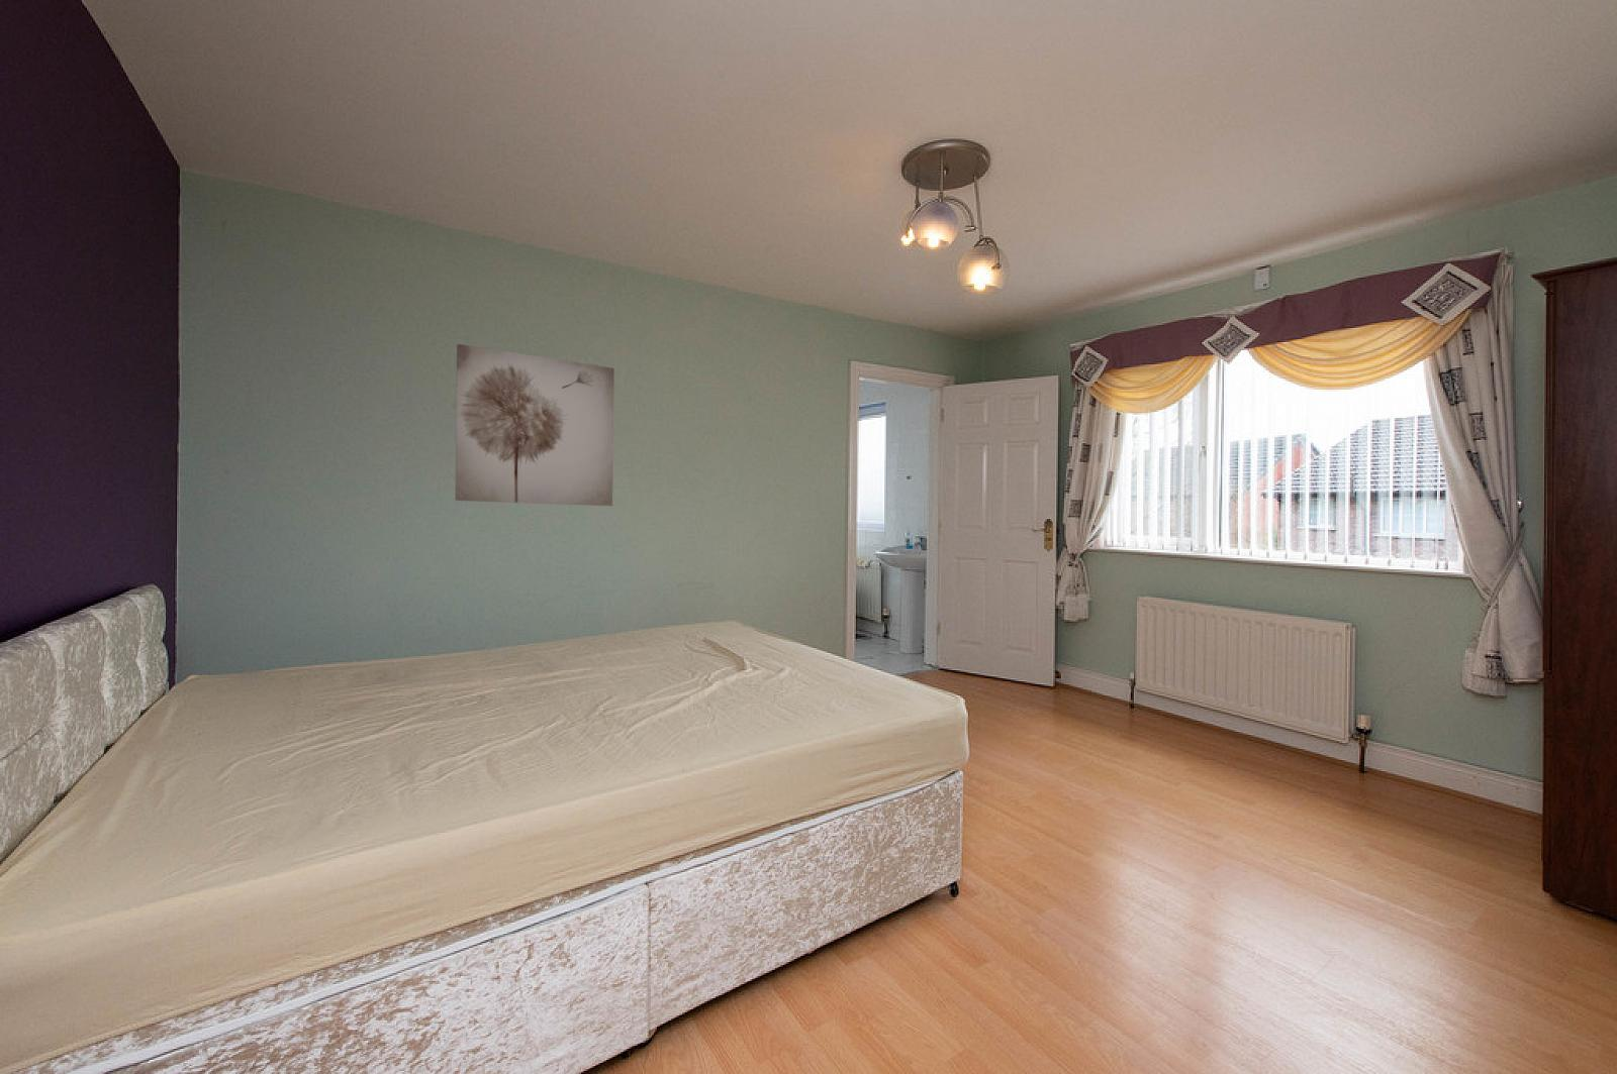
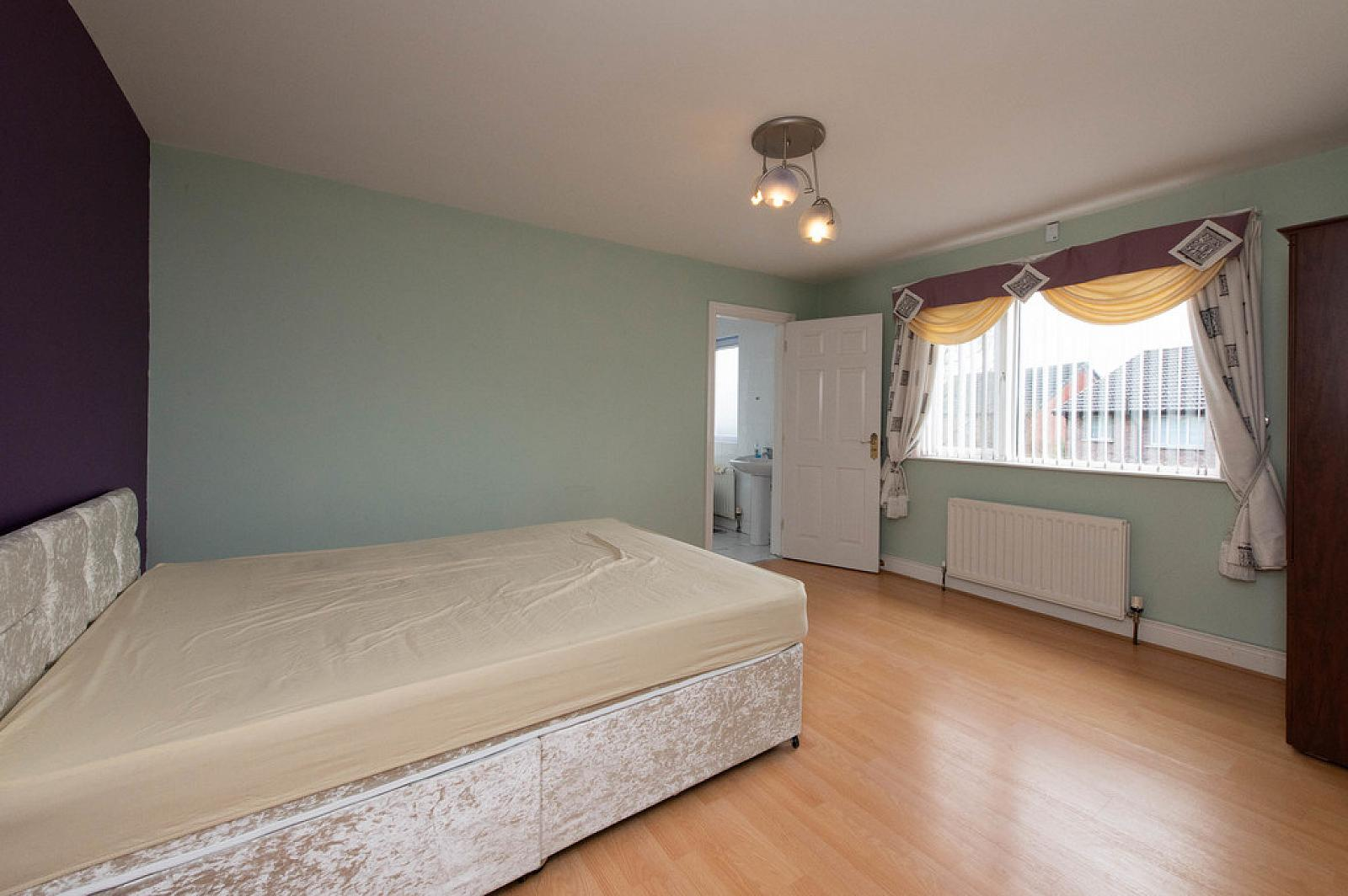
- wall art [455,343,615,507]
